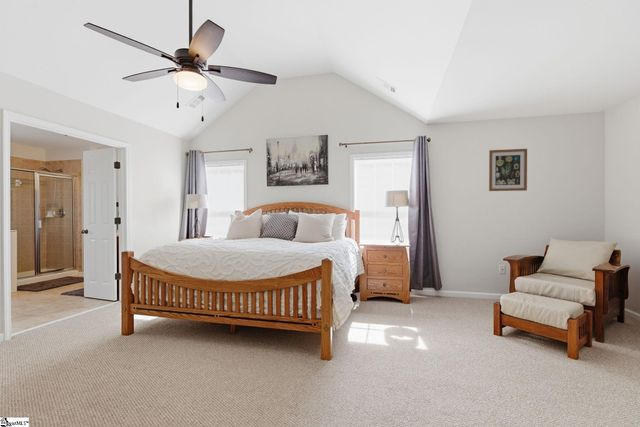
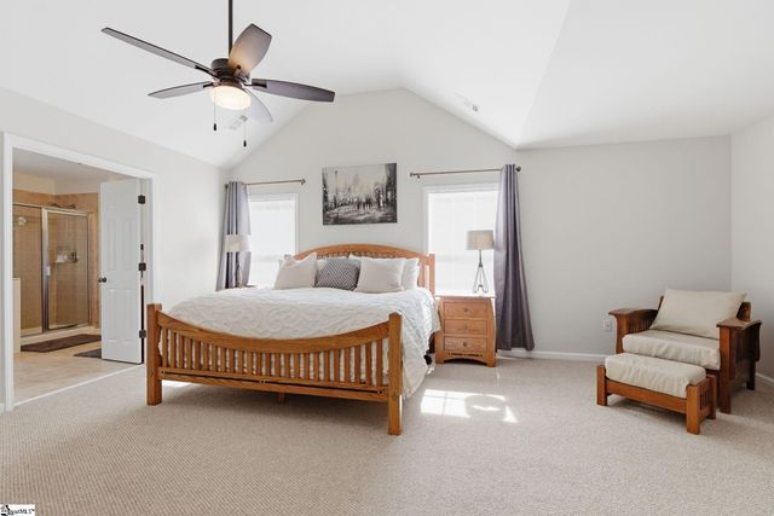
- wall art [488,148,528,192]
